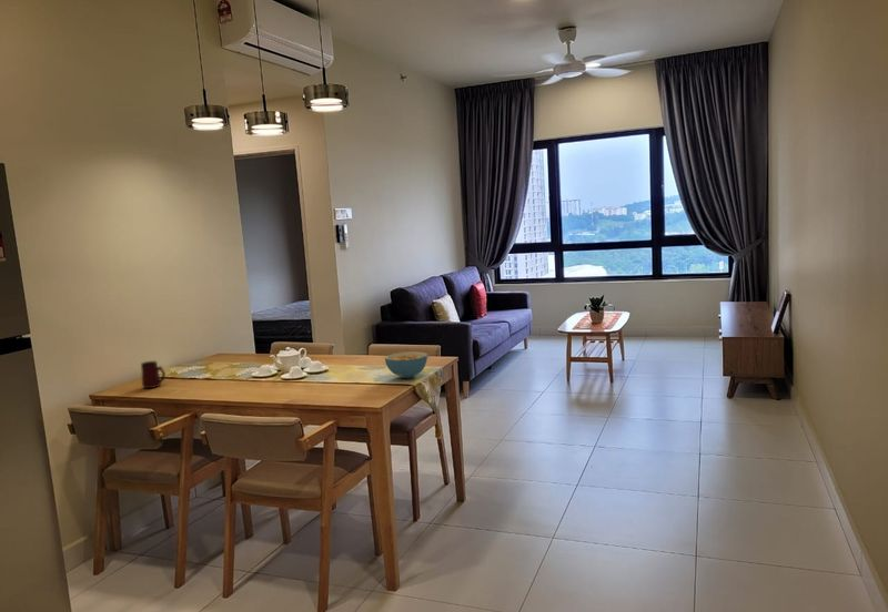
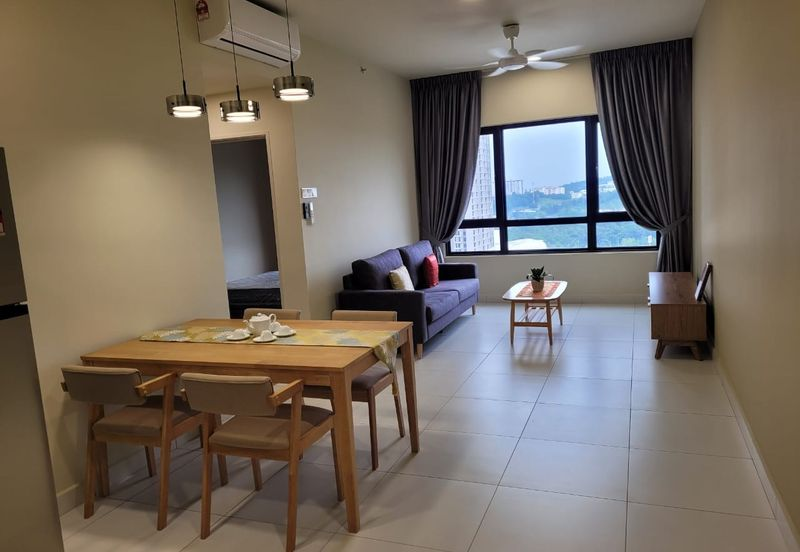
- mug [140,360,167,389]
- cereal bowl [384,350,428,379]
